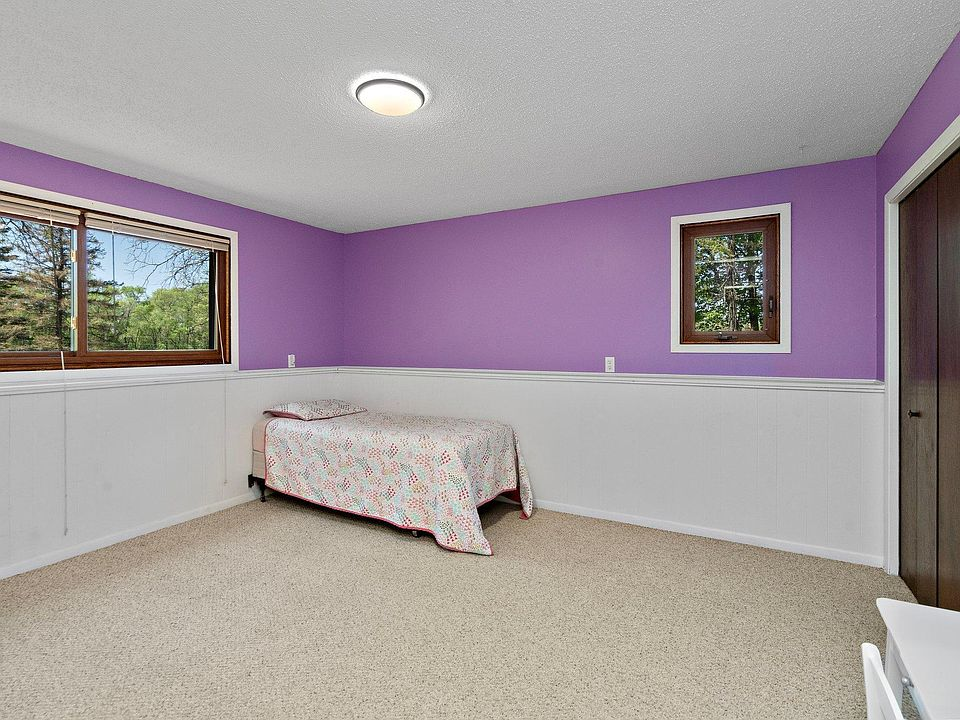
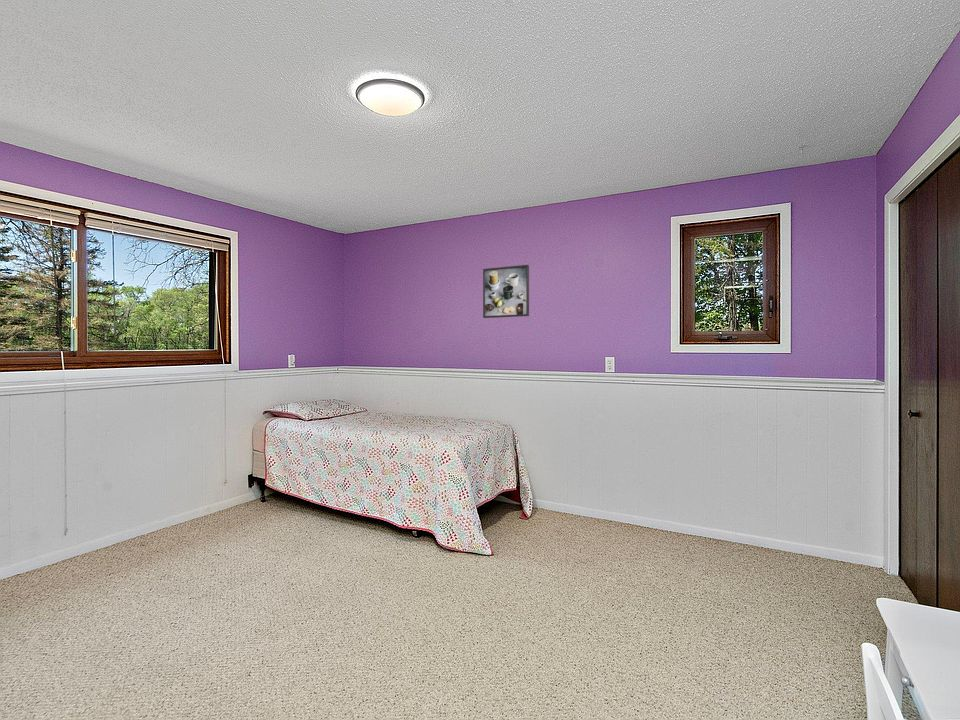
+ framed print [482,264,530,319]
